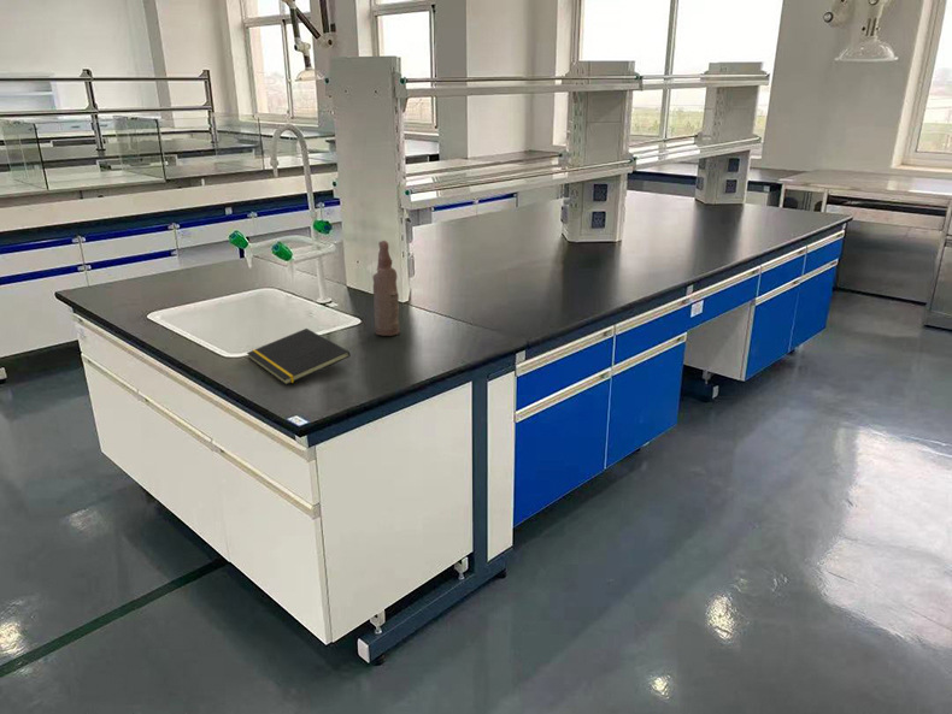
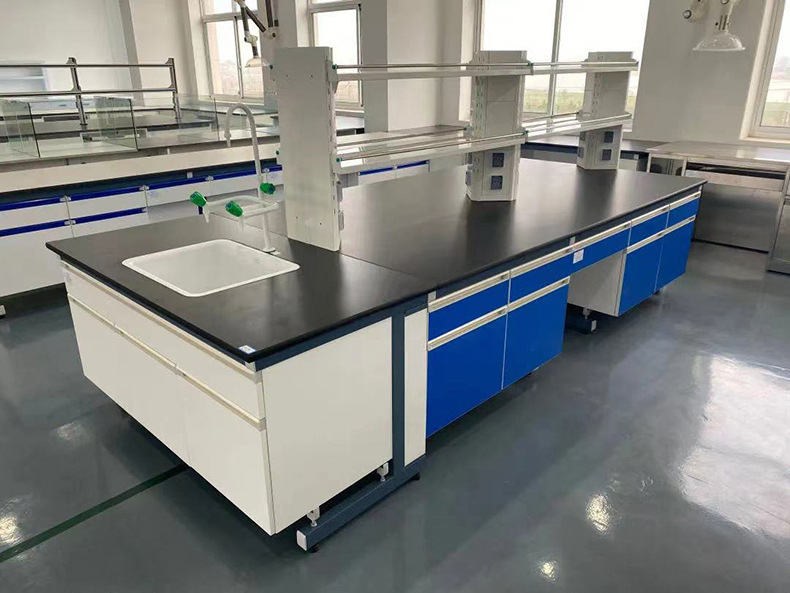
- notepad [246,328,352,386]
- bottle [372,240,400,337]
